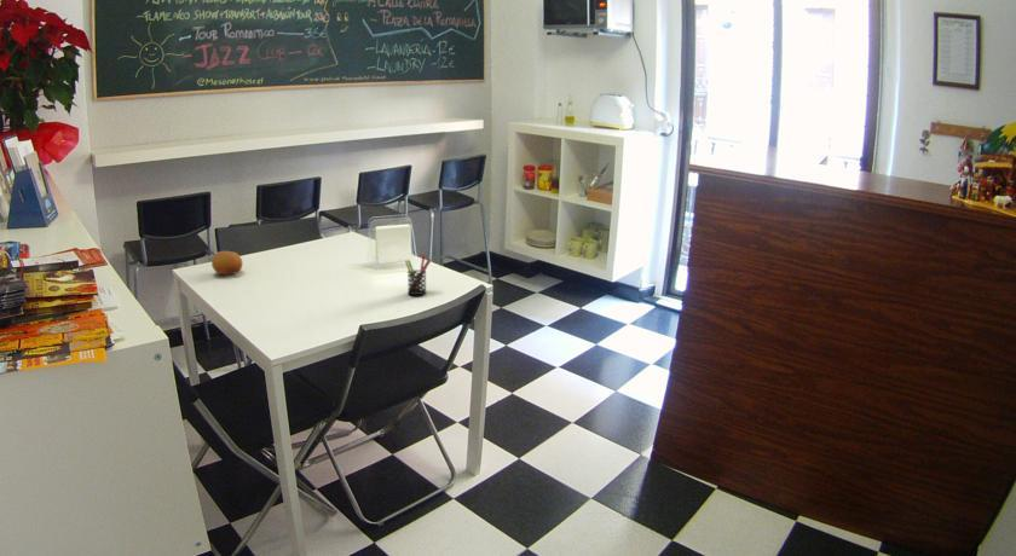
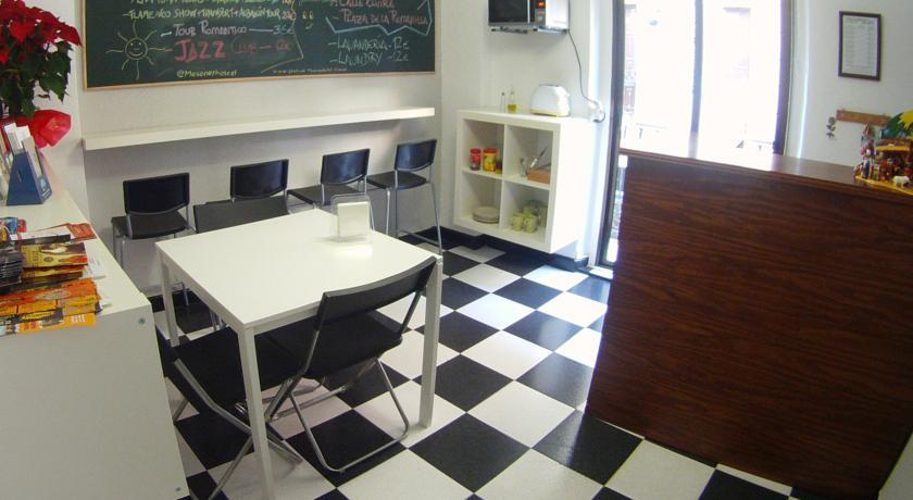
- pen holder [404,254,432,296]
- fruit [210,250,244,276]
